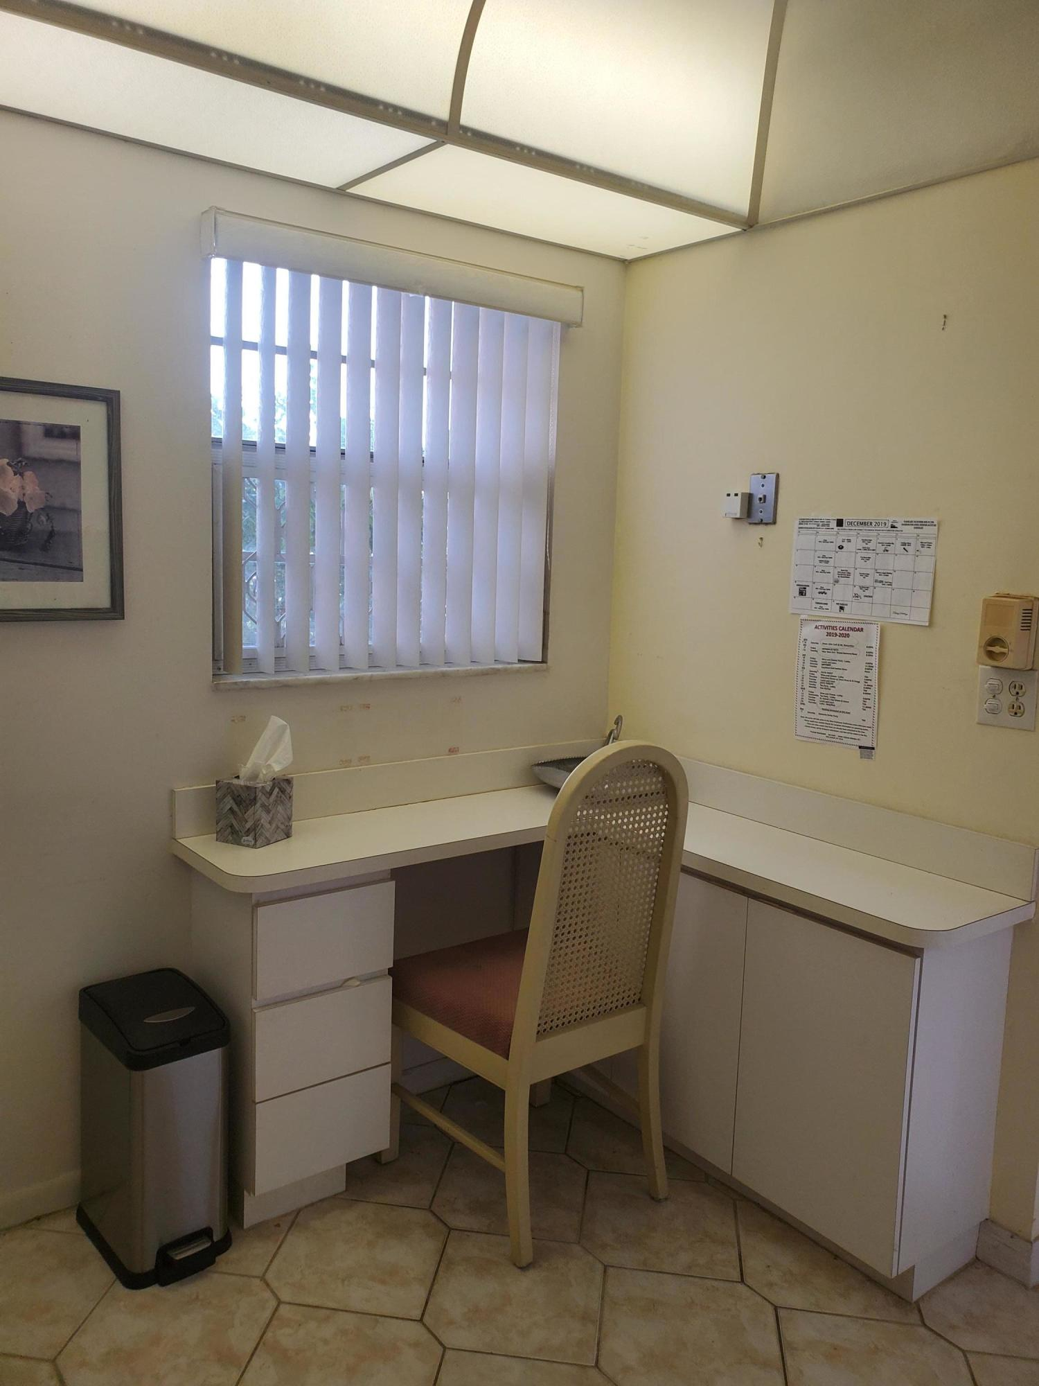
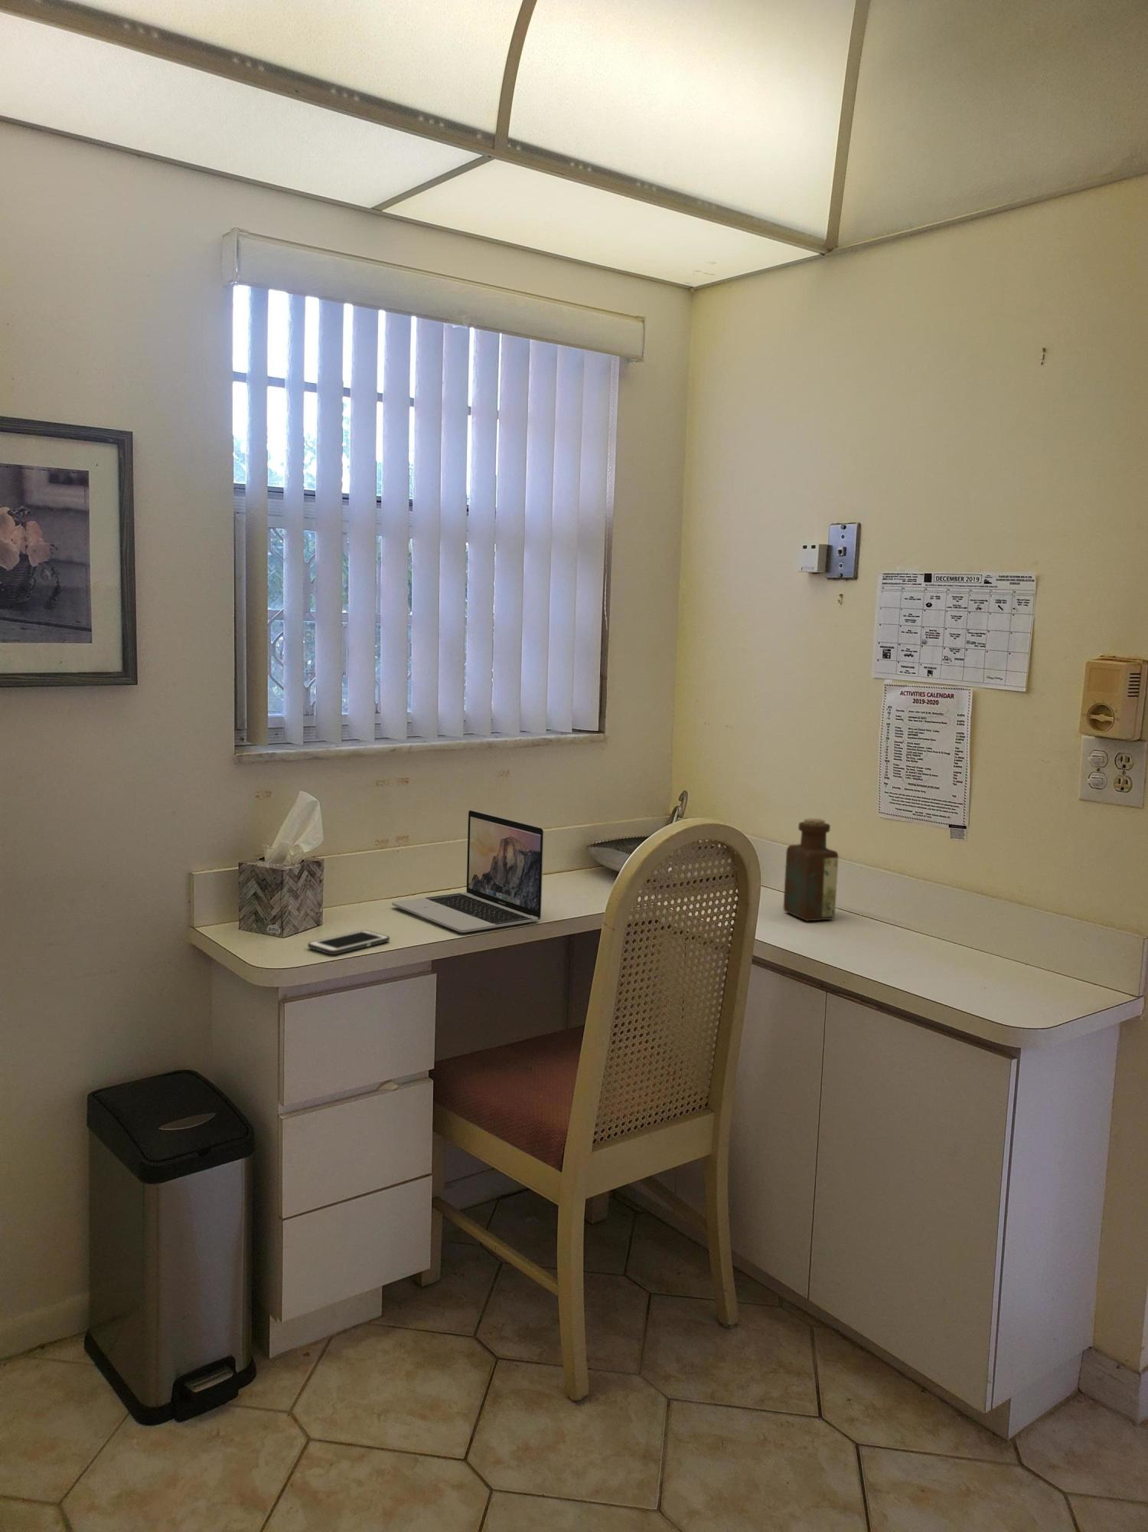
+ laptop [391,809,544,932]
+ cell phone [308,929,391,955]
+ bottle [783,818,839,923]
